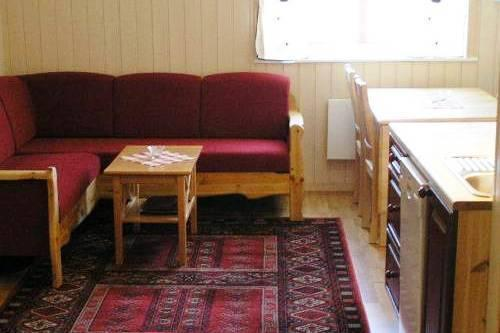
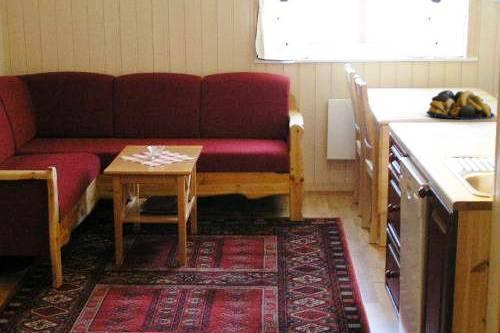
+ fruit bowl [425,89,496,121]
